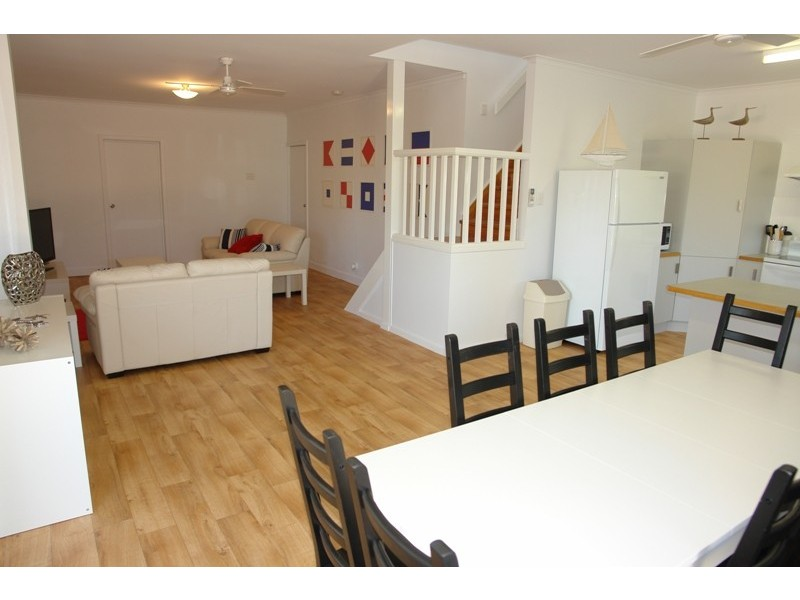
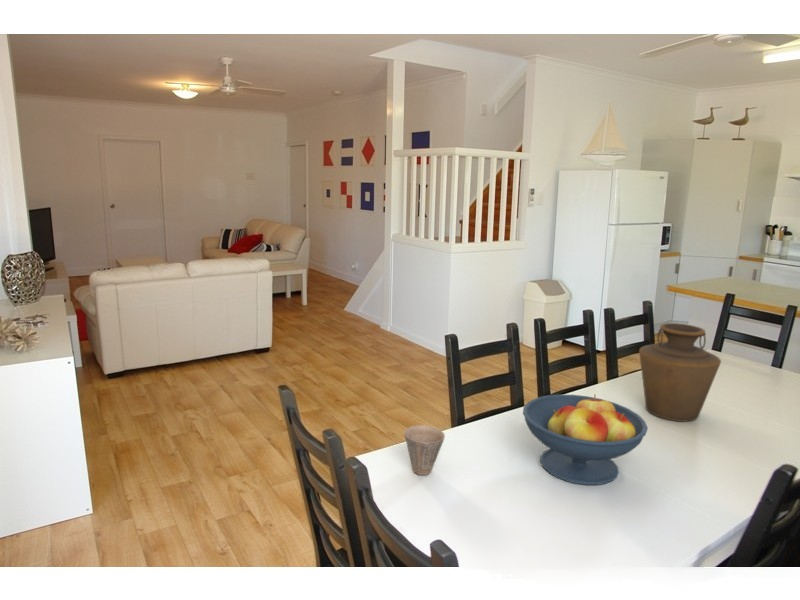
+ cup [403,424,446,476]
+ fruit bowl [522,393,649,486]
+ vase [638,322,722,423]
